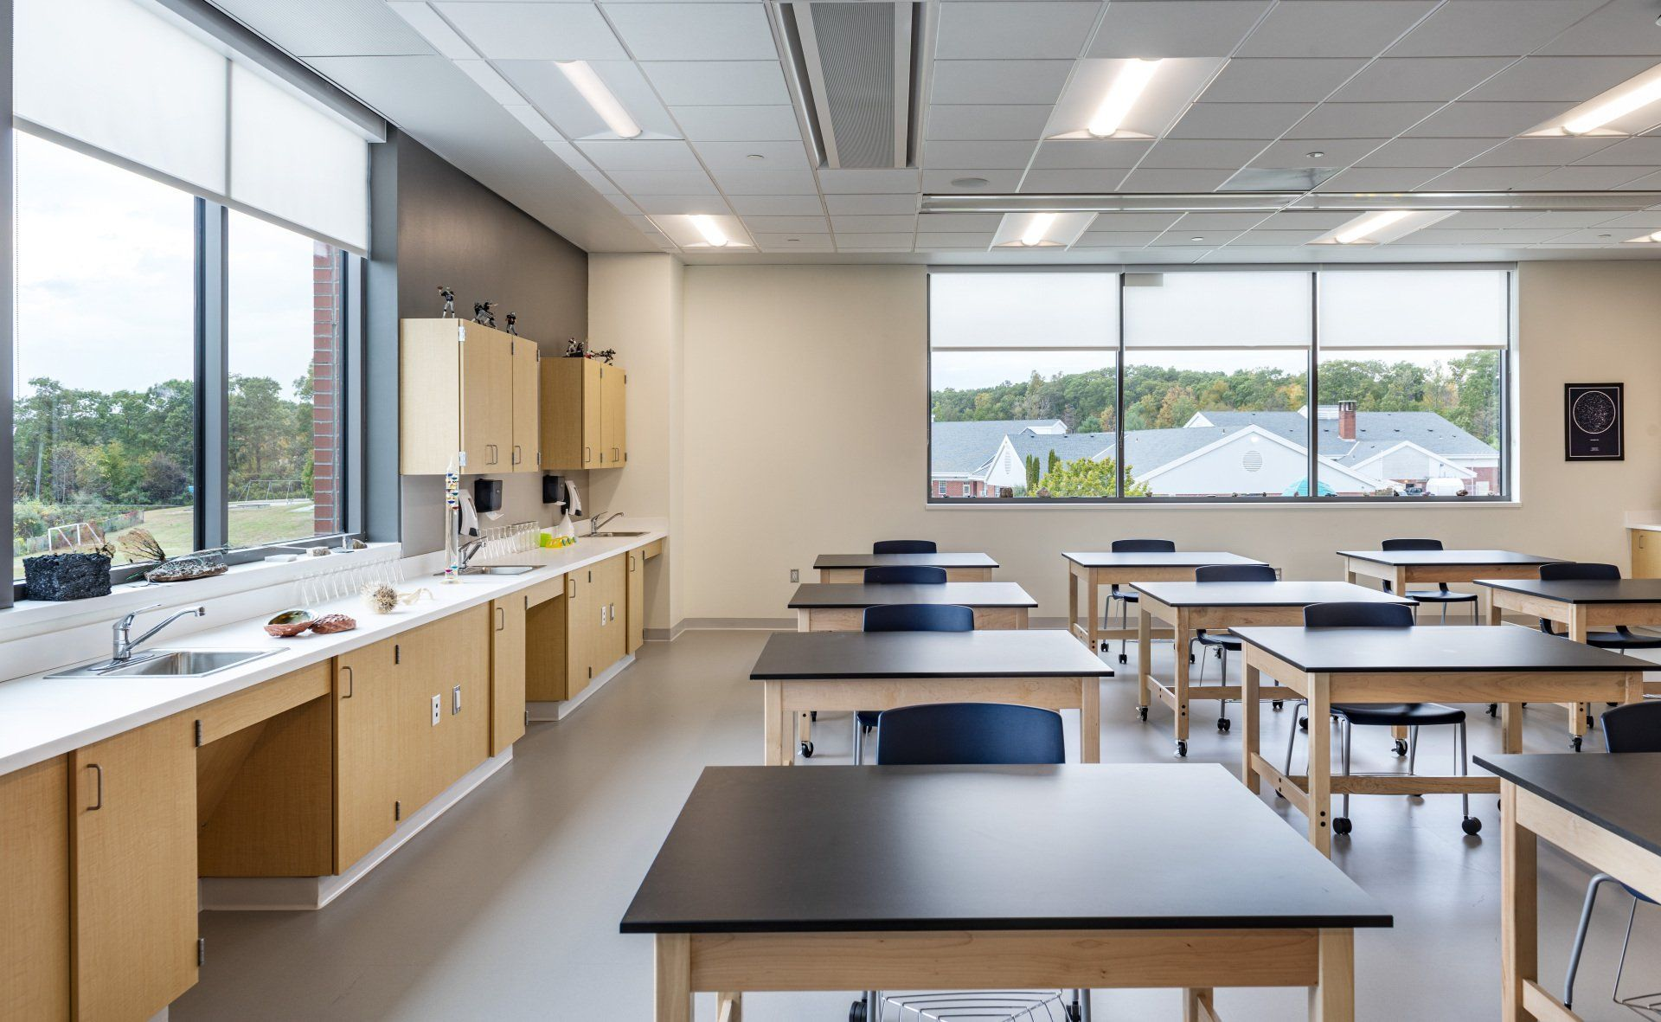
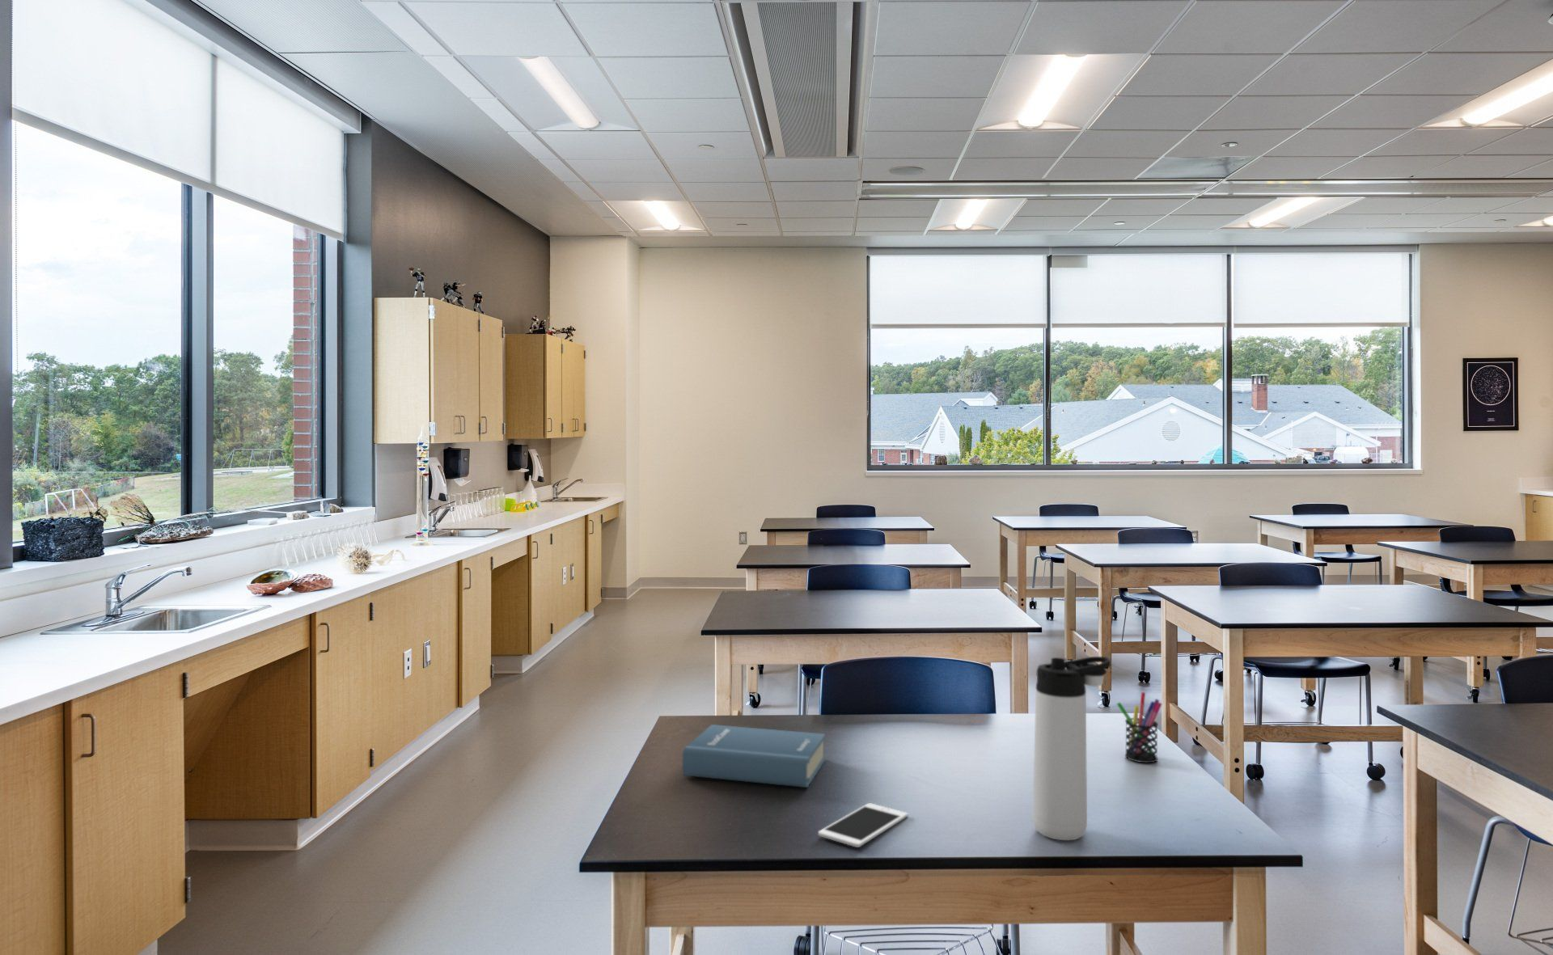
+ cell phone [818,802,909,849]
+ pen holder [1116,691,1163,763]
+ hardback book [682,723,825,789]
+ thermos bottle [1032,656,1112,841]
